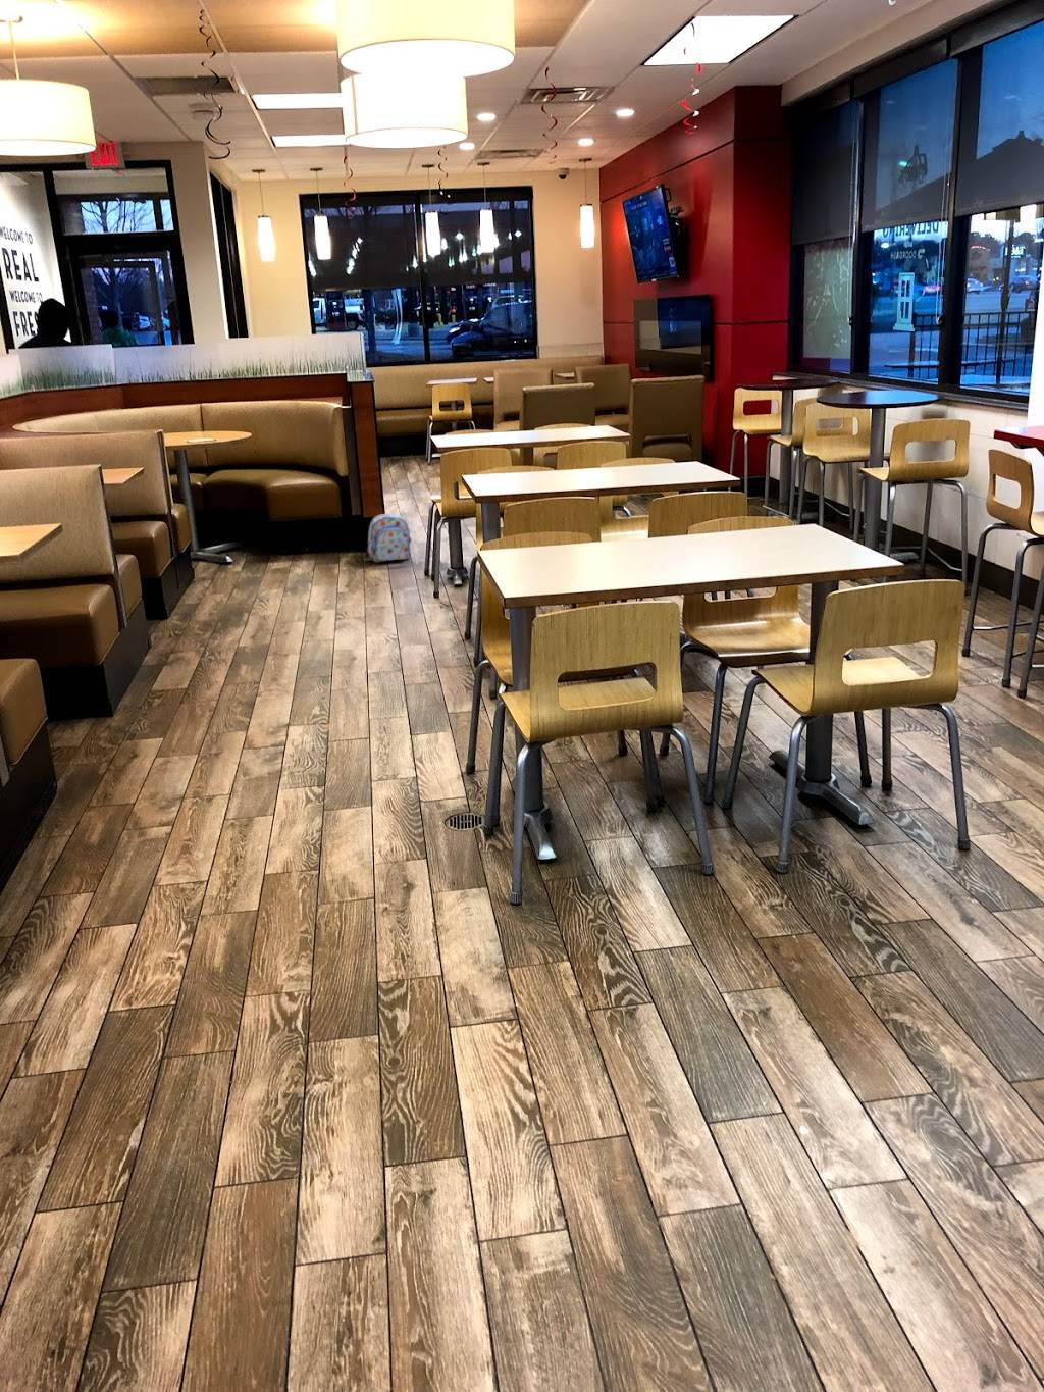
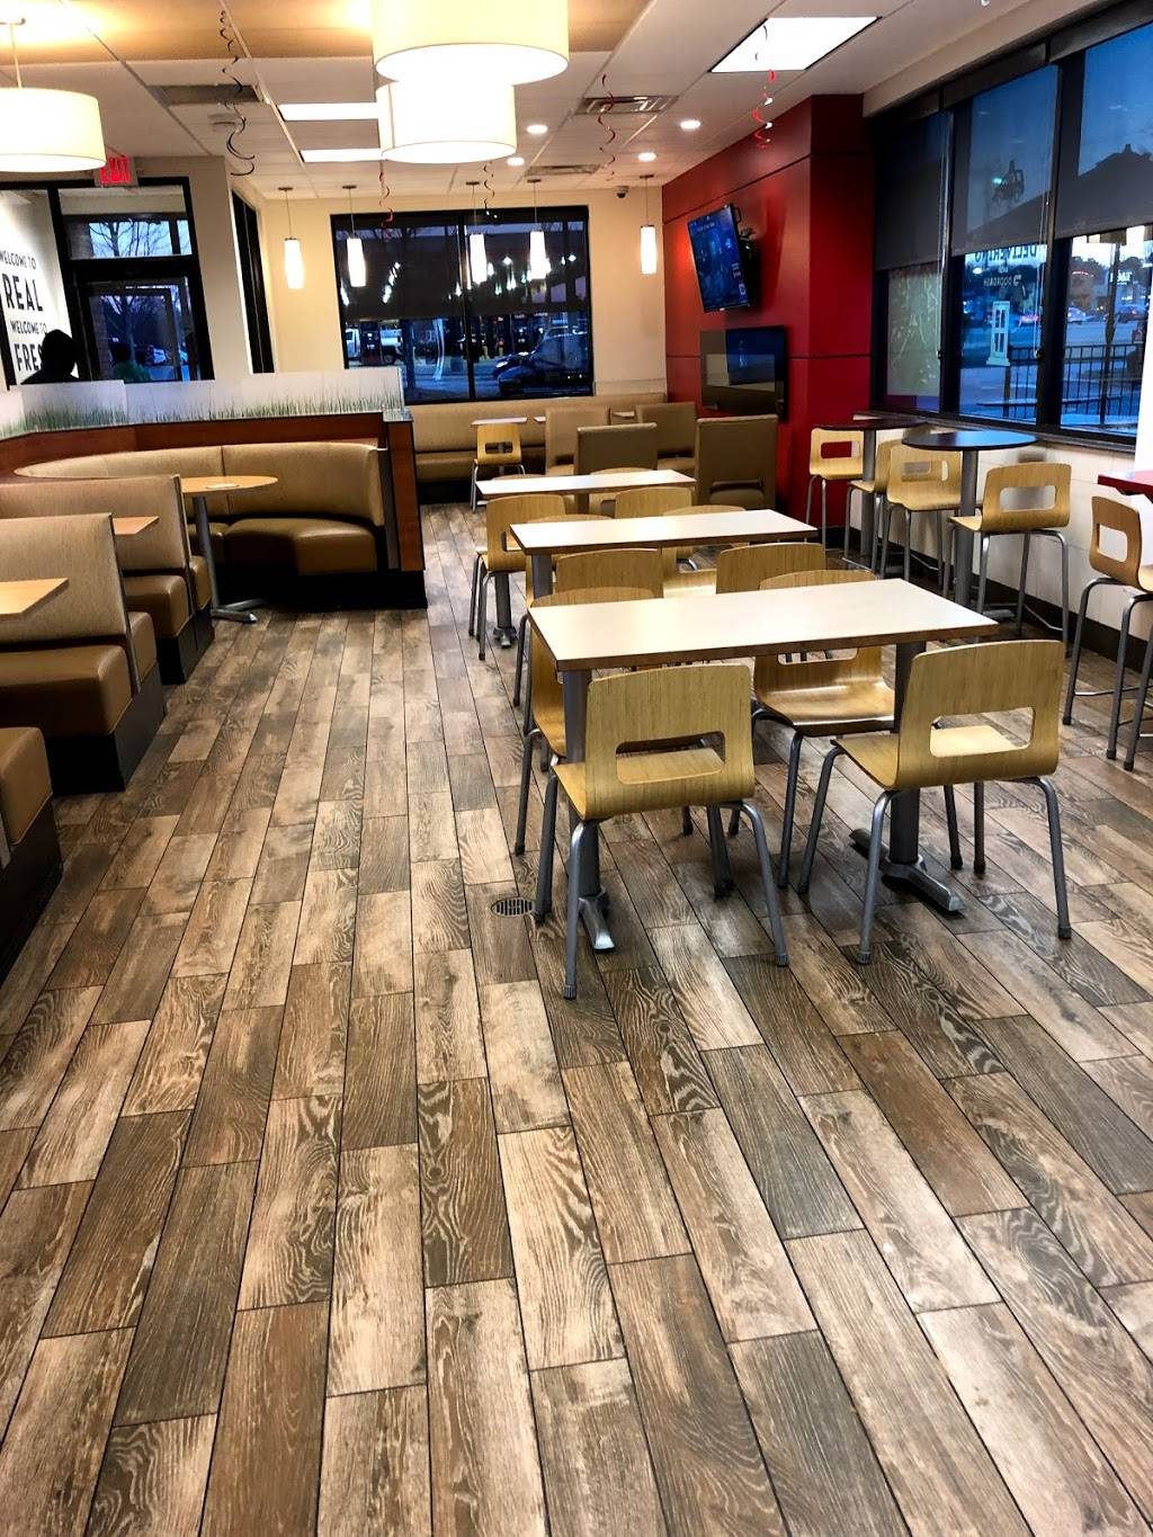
- backpack [363,513,413,564]
